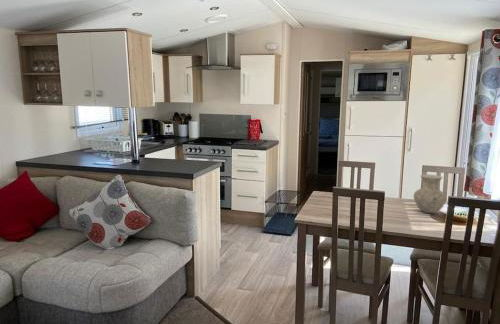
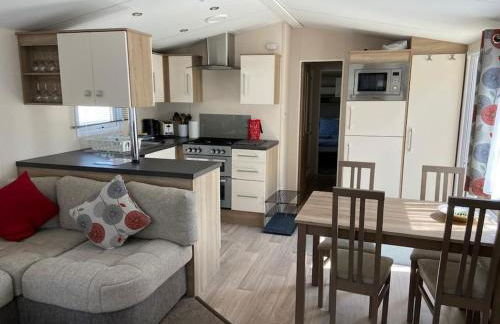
- vase [413,173,447,214]
